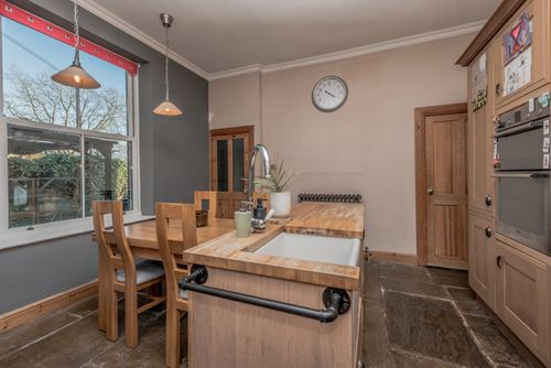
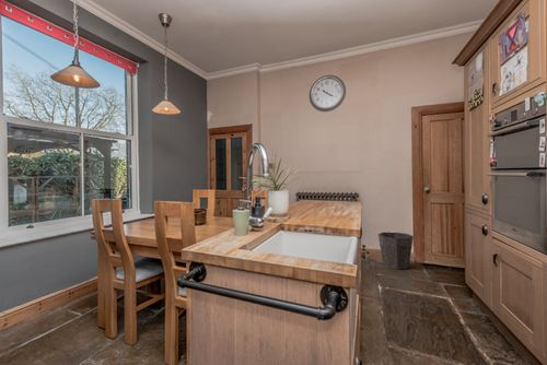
+ waste bin [377,231,415,270]
